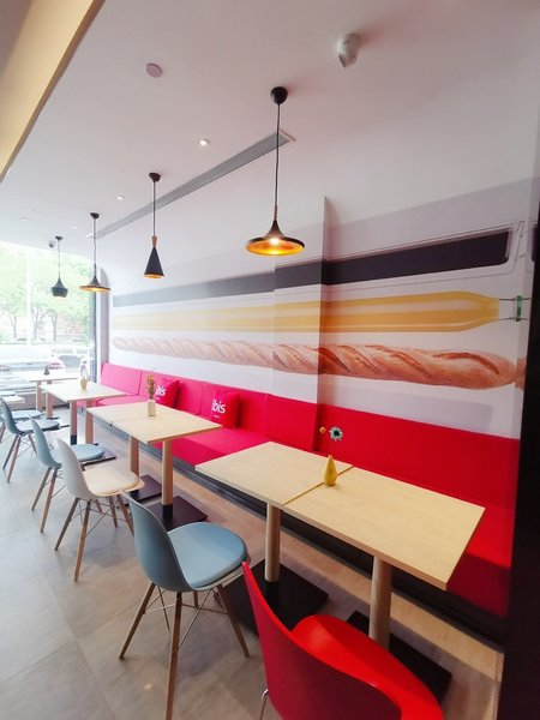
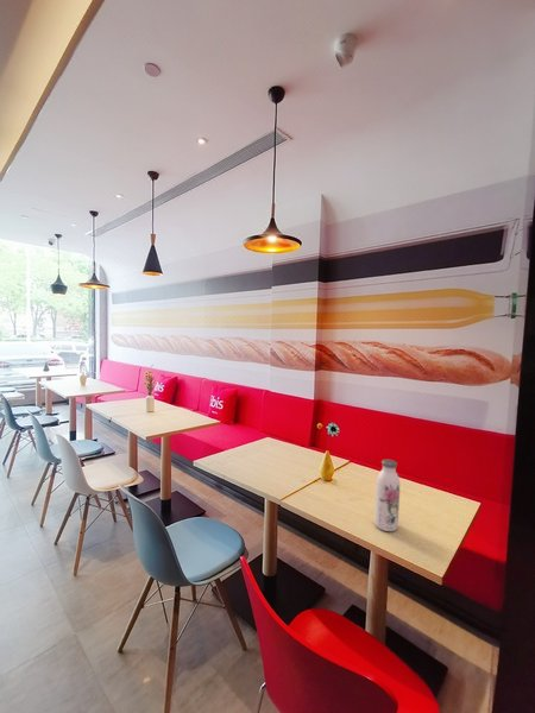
+ water bottle [373,459,401,532]
